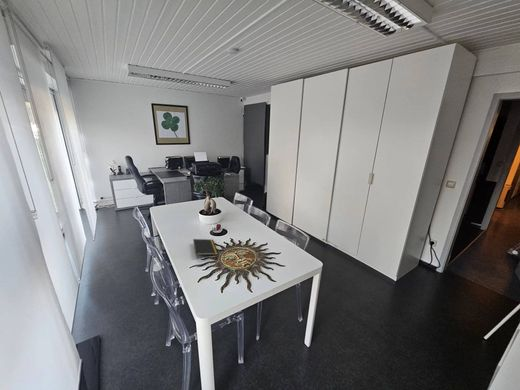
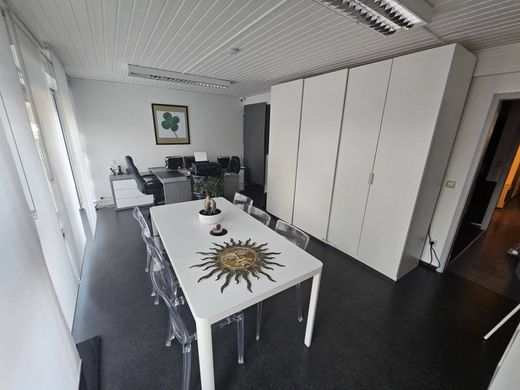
- notepad [192,238,219,260]
